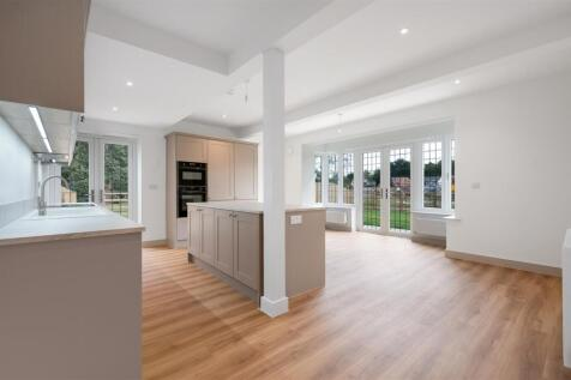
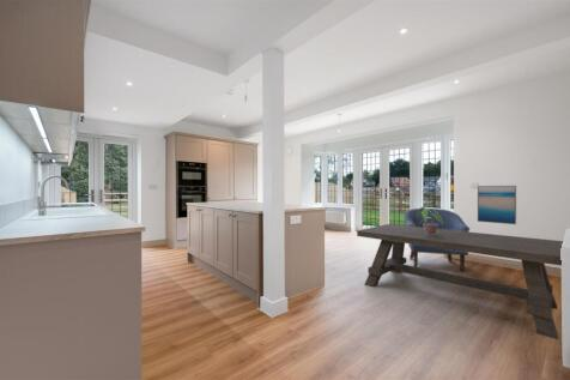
+ potted plant [417,206,443,235]
+ dining table [356,223,564,340]
+ wall art [477,185,517,225]
+ chair [404,207,471,273]
